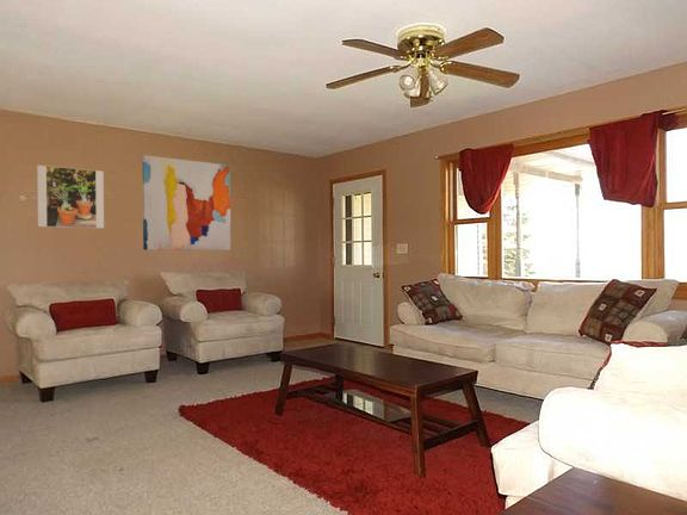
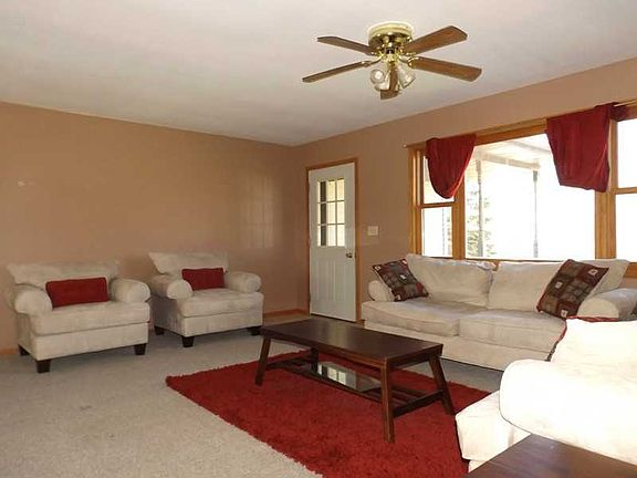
- wall art [141,154,231,252]
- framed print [36,165,105,230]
